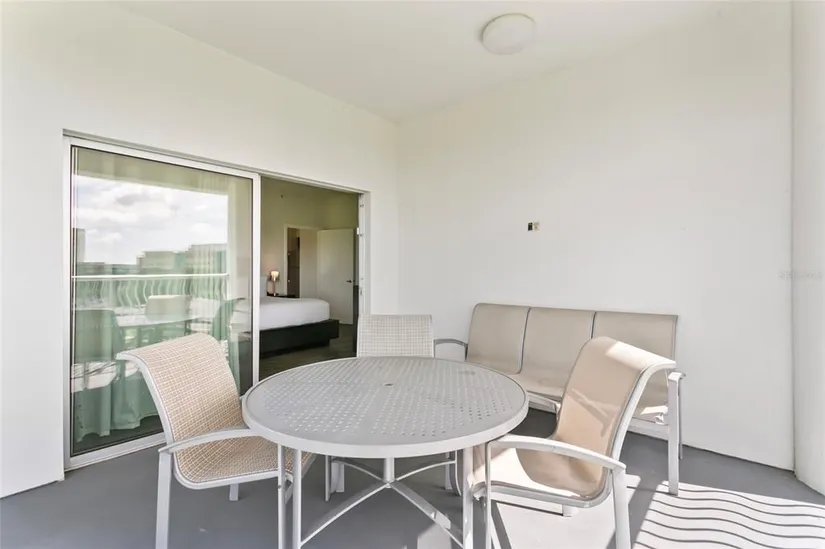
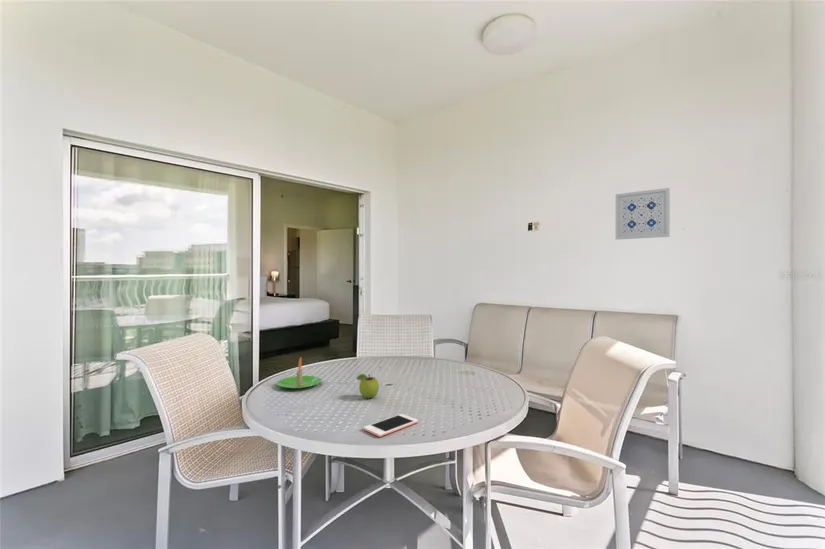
+ fruit [356,373,380,399]
+ candle [276,357,323,390]
+ wall art [615,187,671,241]
+ cell phone [363,413,419,438]
